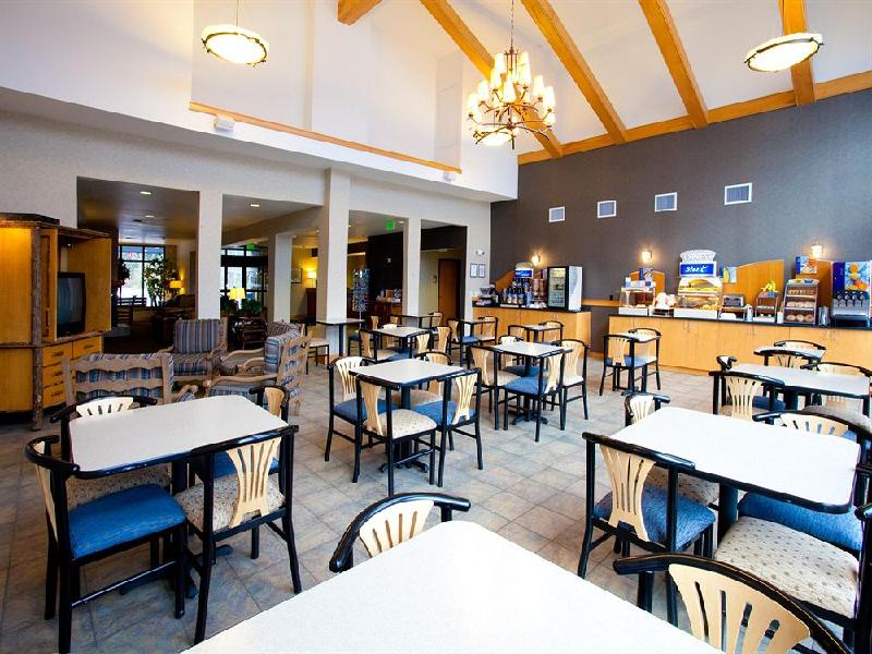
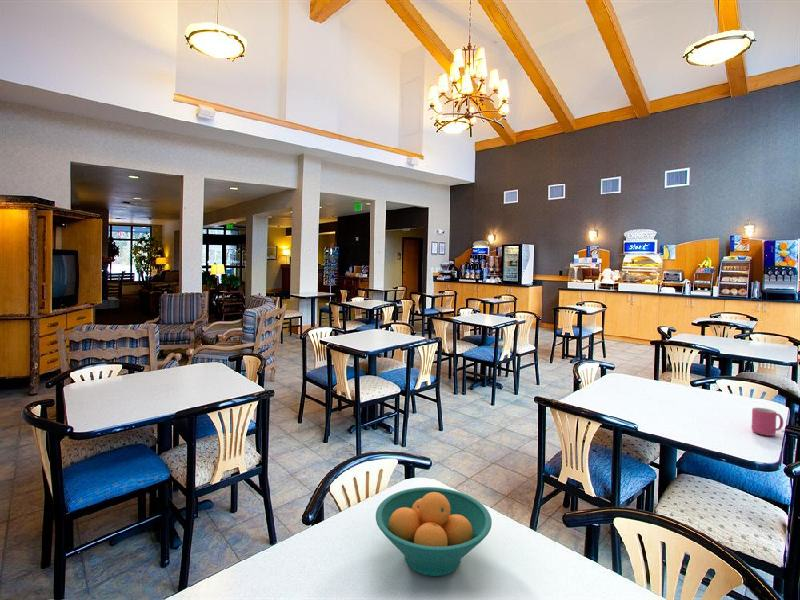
+ fruit bowl [375,486,493,577]
+ mug [751,407,784,437]
